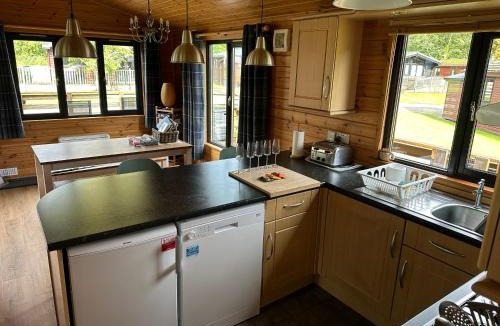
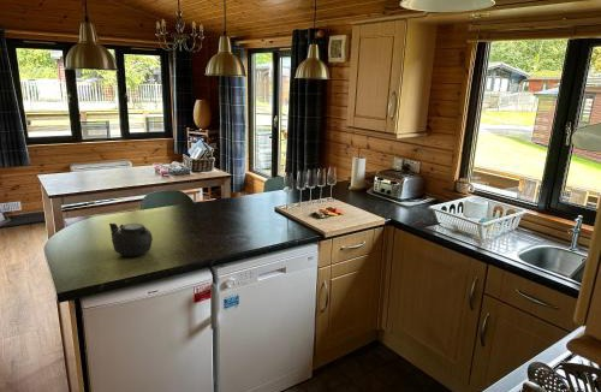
+ teapot [108,222,154,257]
